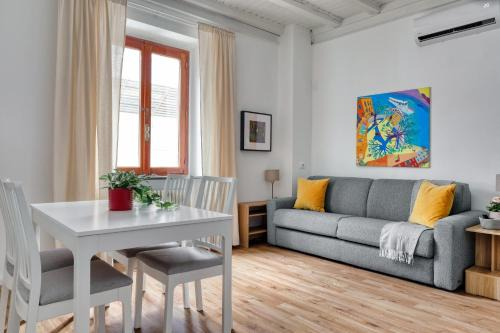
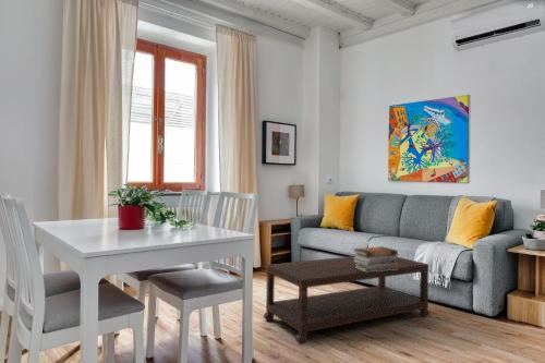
+ book stack [352,245,399,273]
+ coffee table [263,255,431,344]
